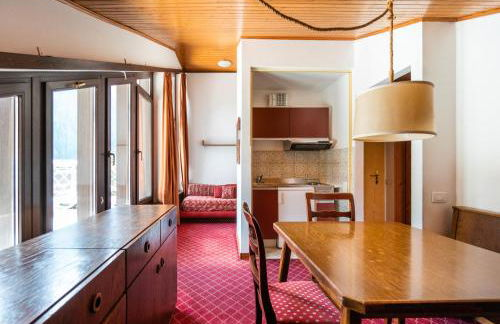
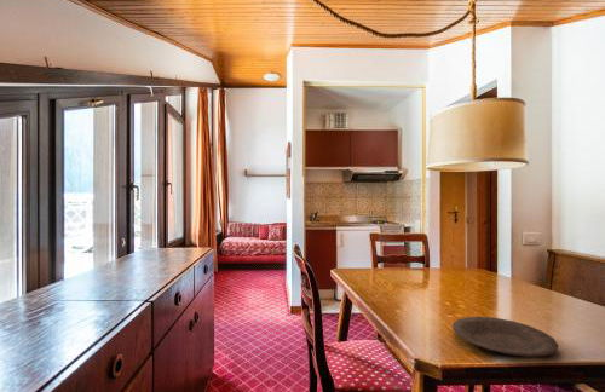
+ plate [451,316,560,358]
